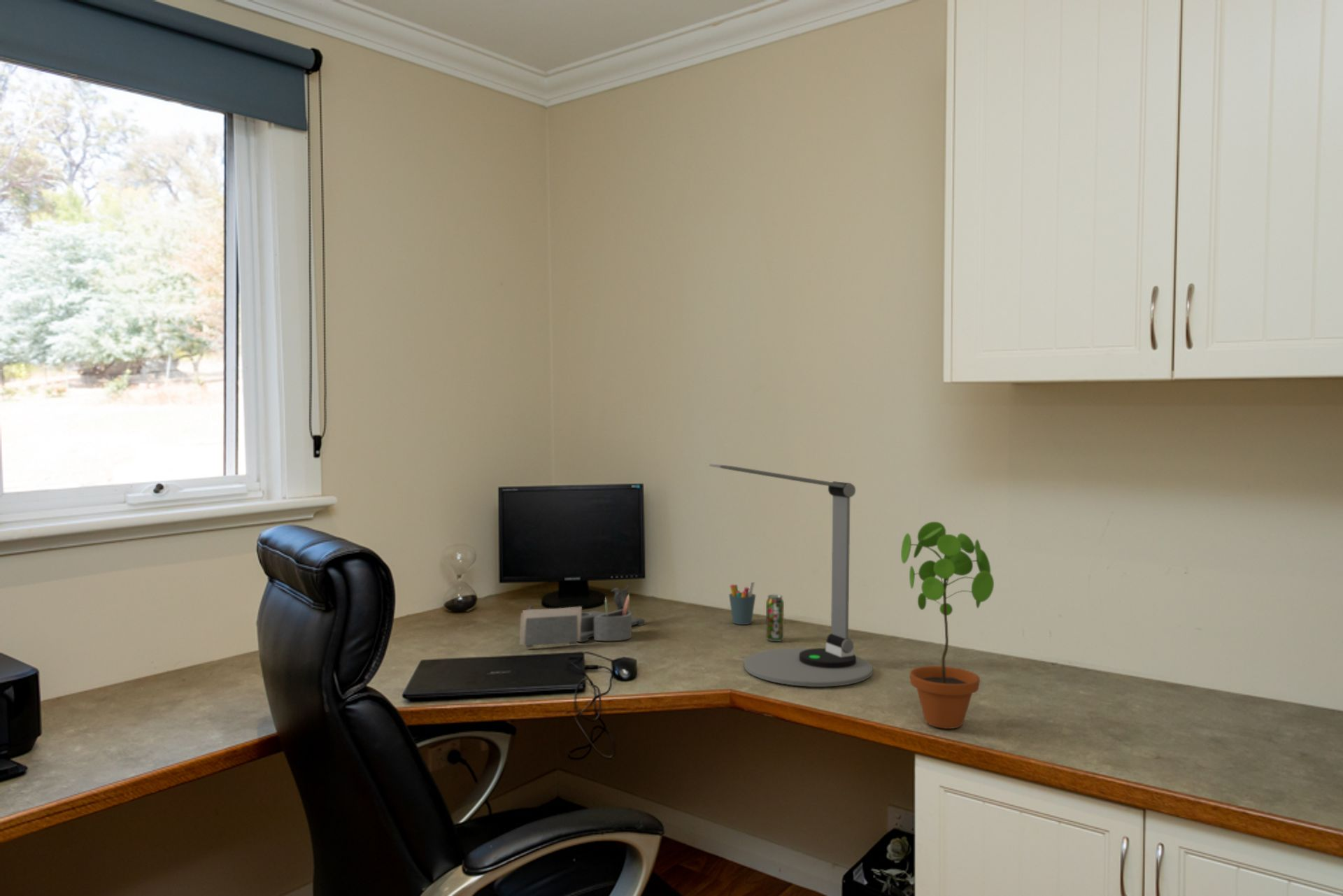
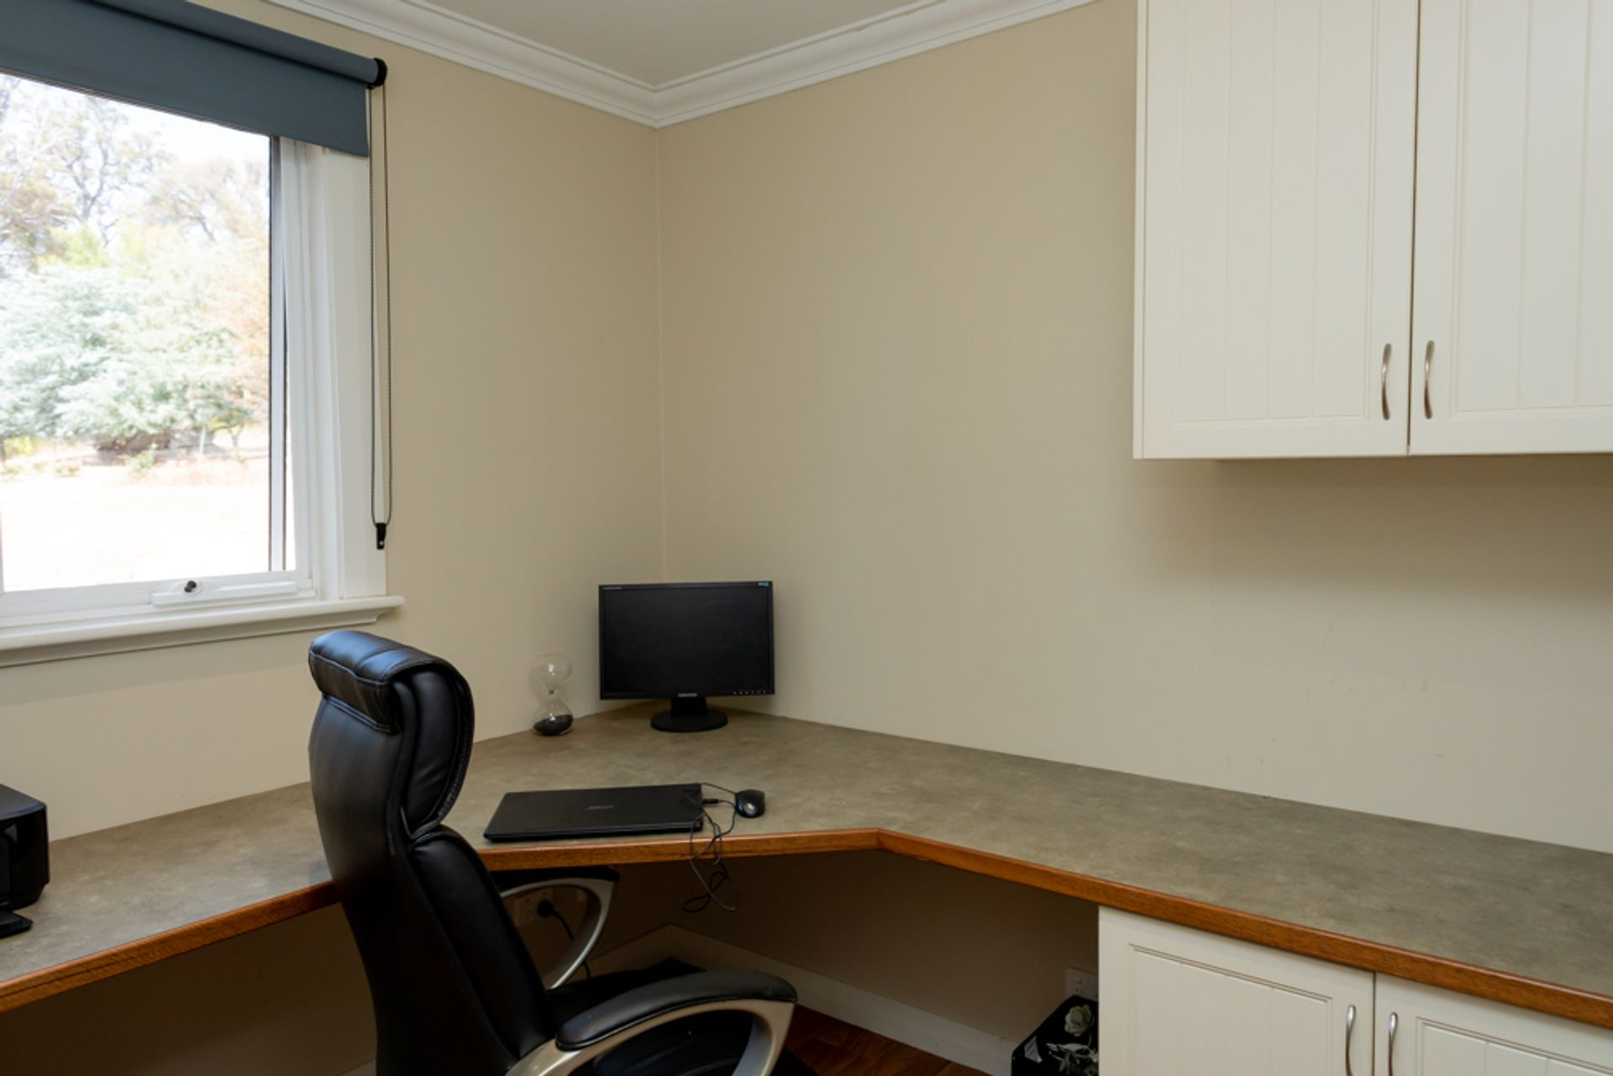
- pen holder [728,581,756,625]
- desk organizer [518,585,646,648]
- desk lamp [709,463,873,688]
- beverage can [765,594,785,642]
- potted plant [900,521,995,730]
